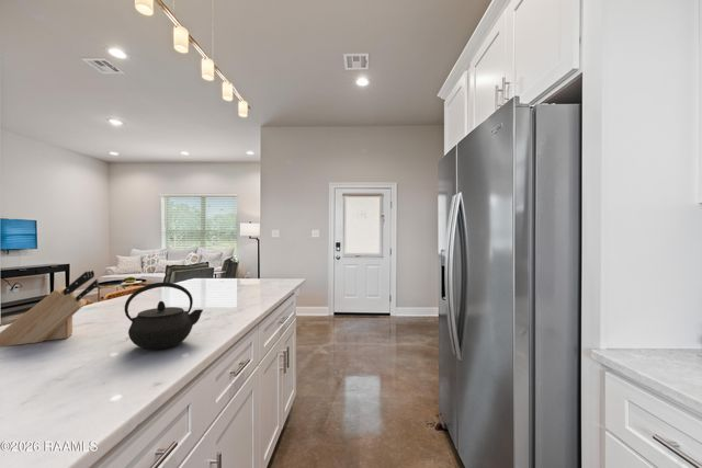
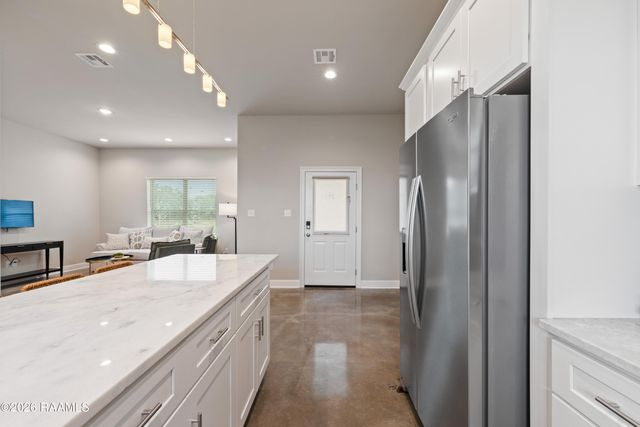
- kettle [124,282,204,351]
- knife block [0,270,100,347]
